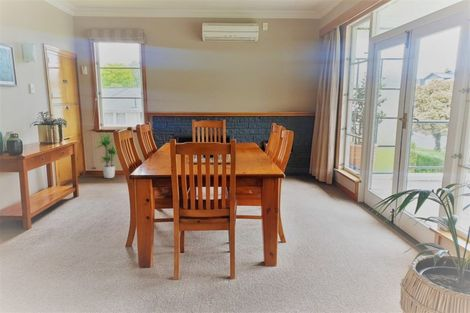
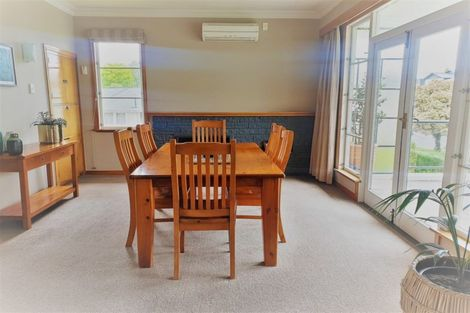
- potted plant [93,131,118,179]
